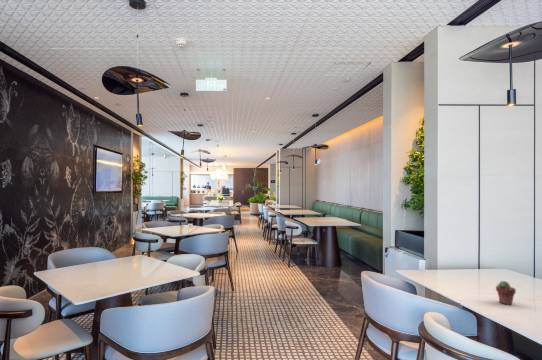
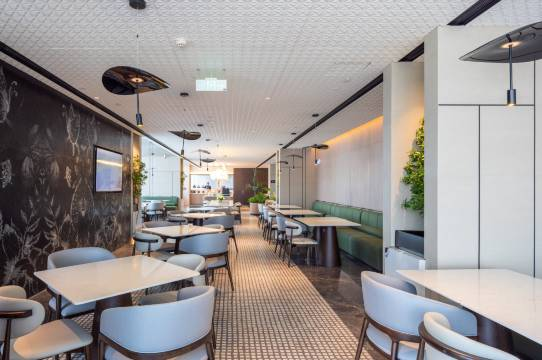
- potted succulent [495,280,517,306]
